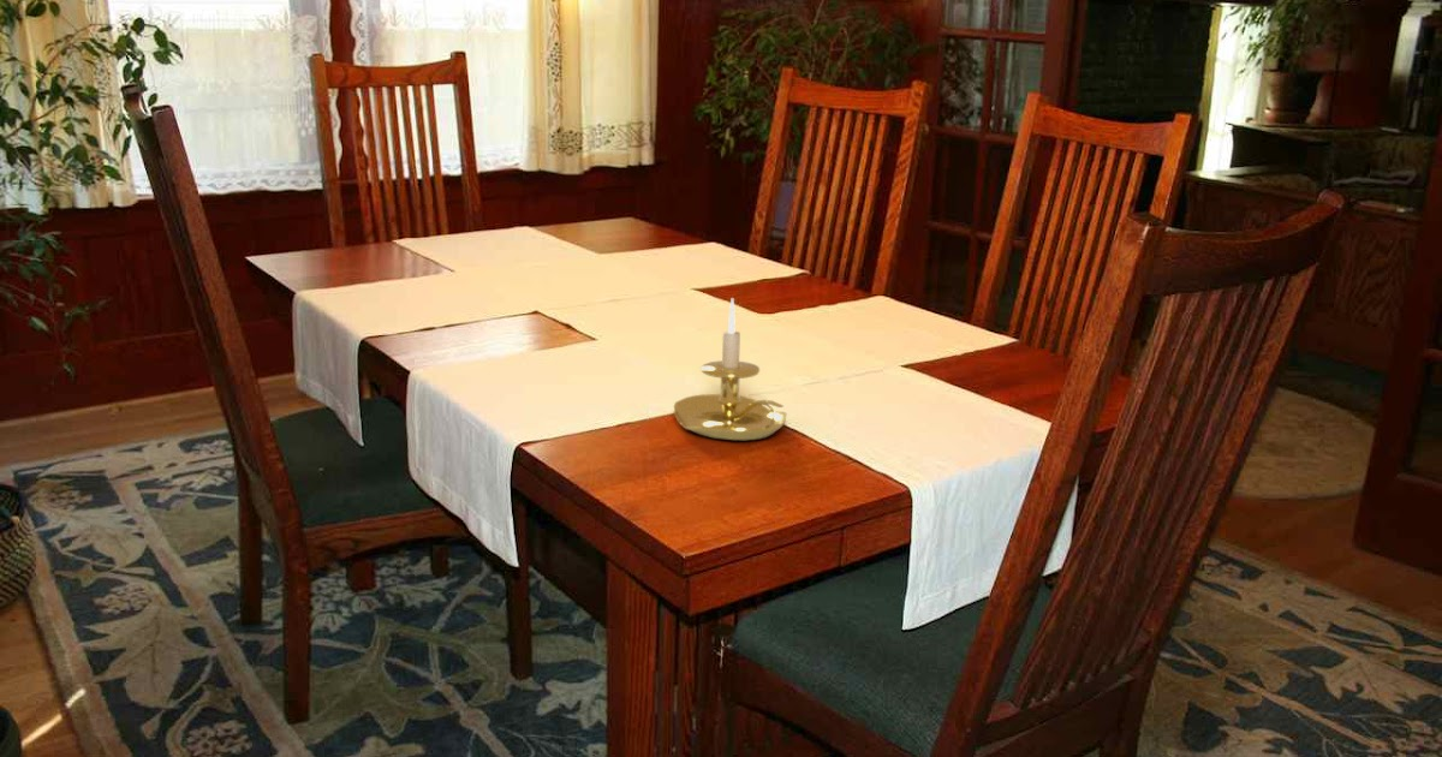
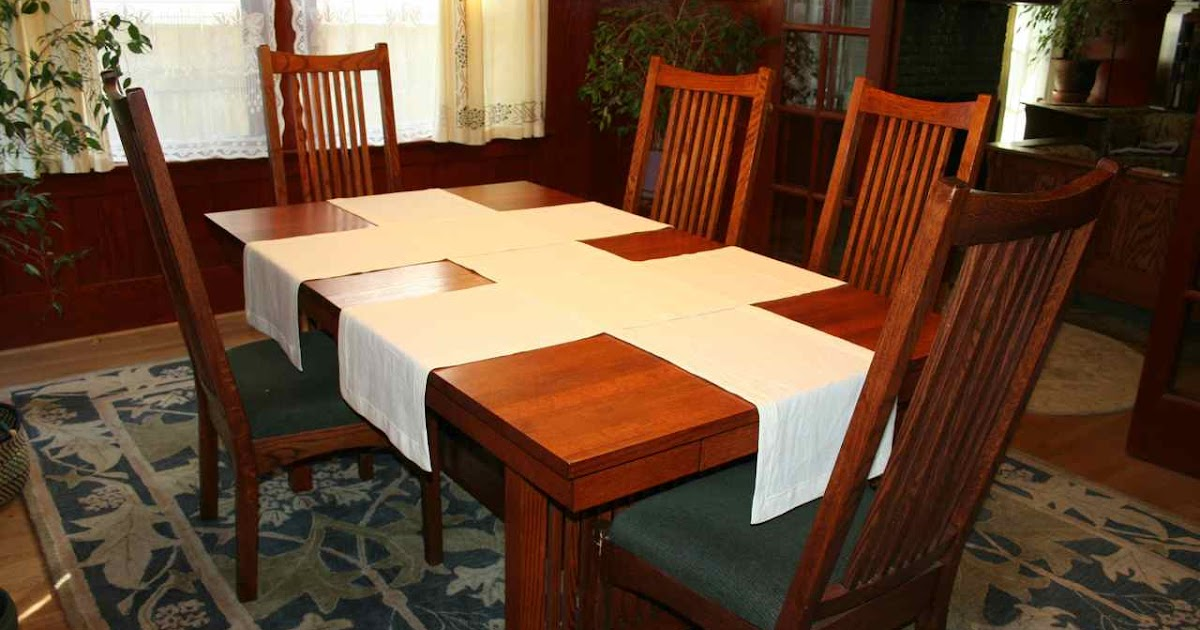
- candle holder [672,297,787,441]
